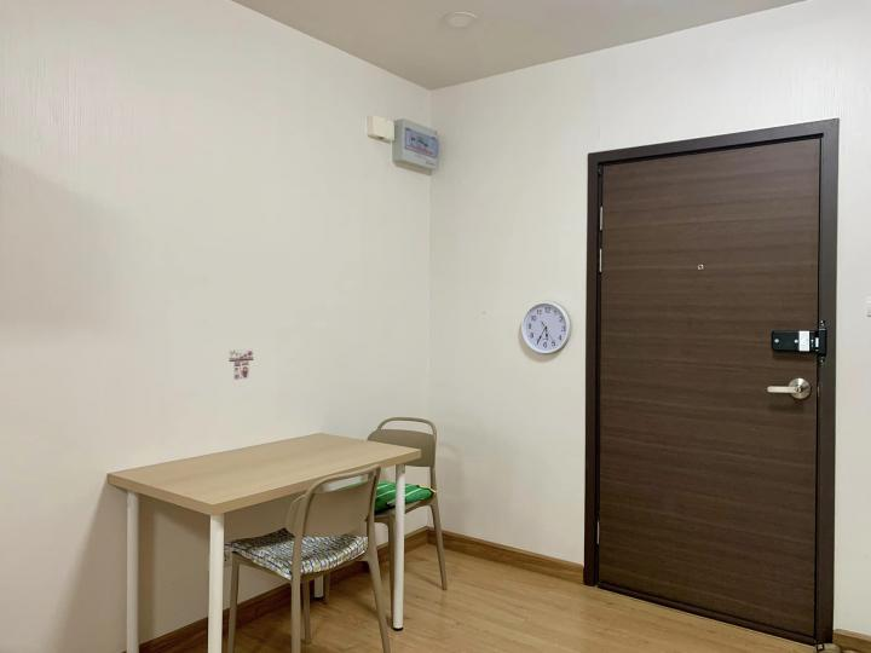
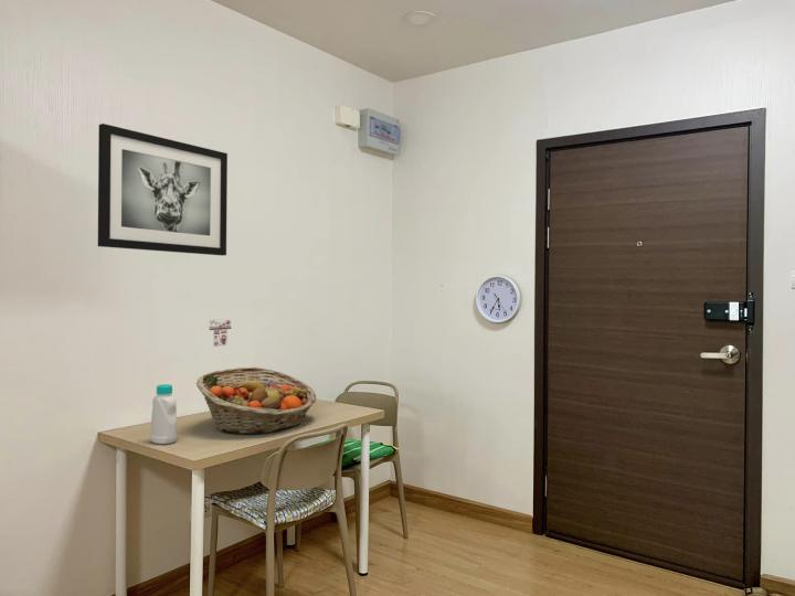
+ fruit basket [195,366,317,435]
+ bottle [149,383,179,445]
+ wall art [97,123,229,257]
